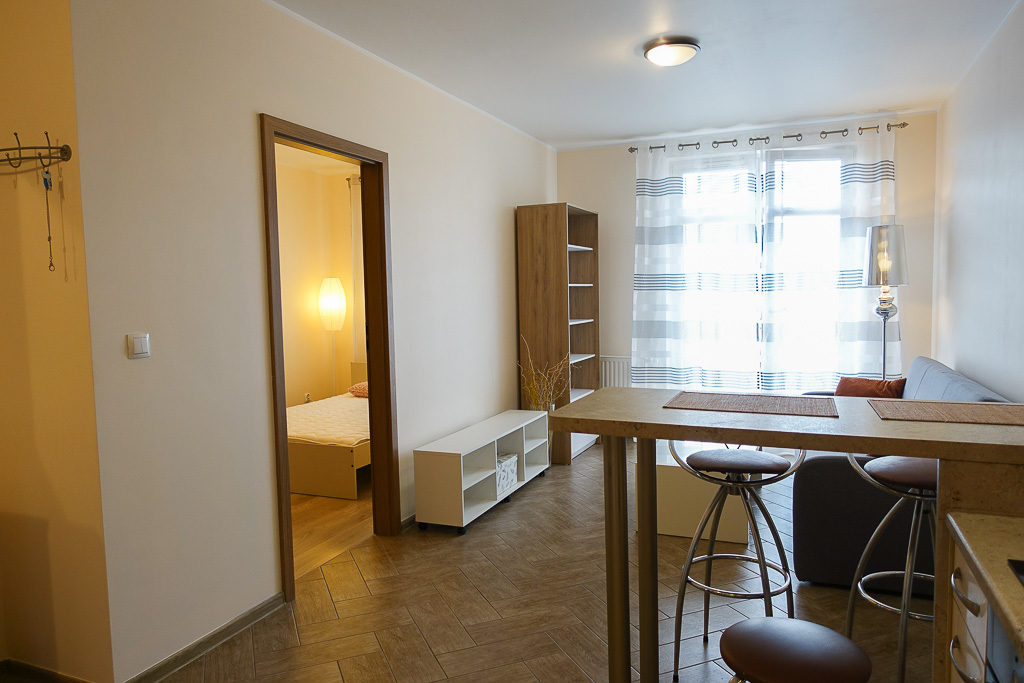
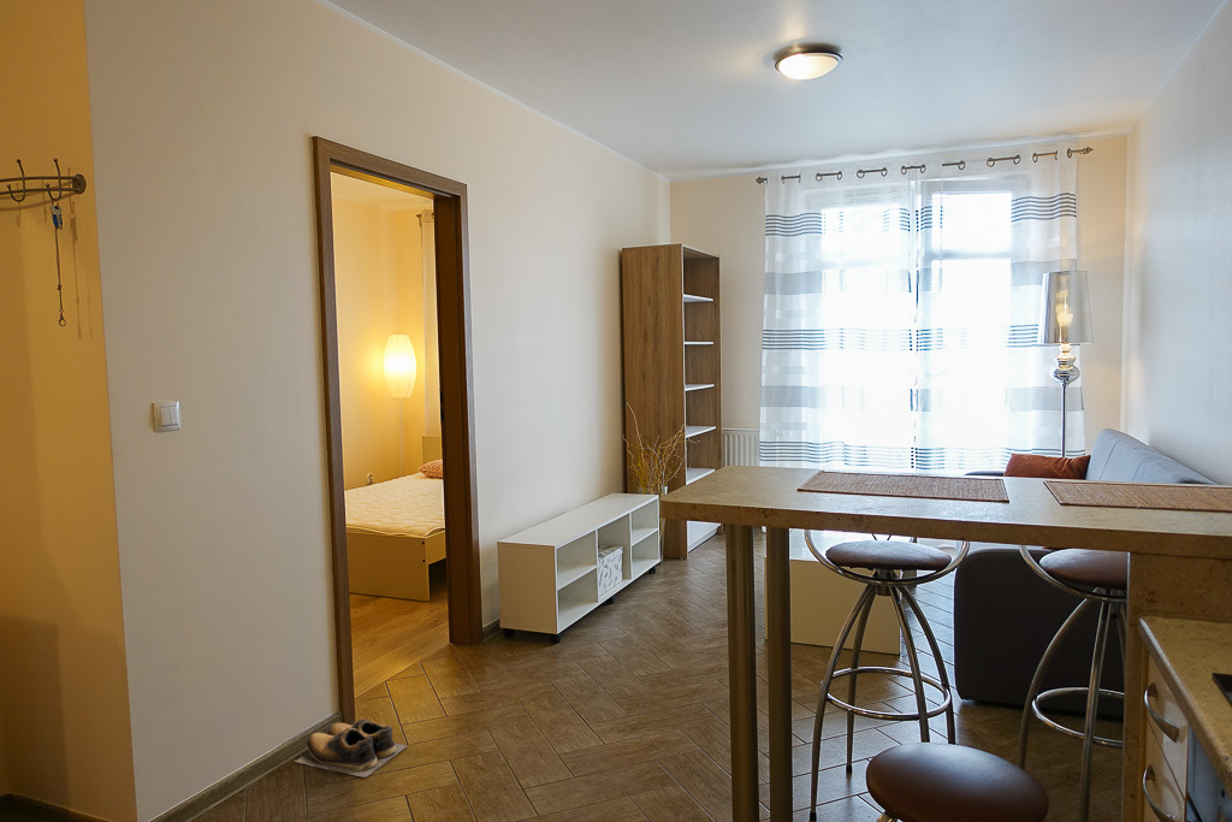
+ shoes [294,718,409,779]
